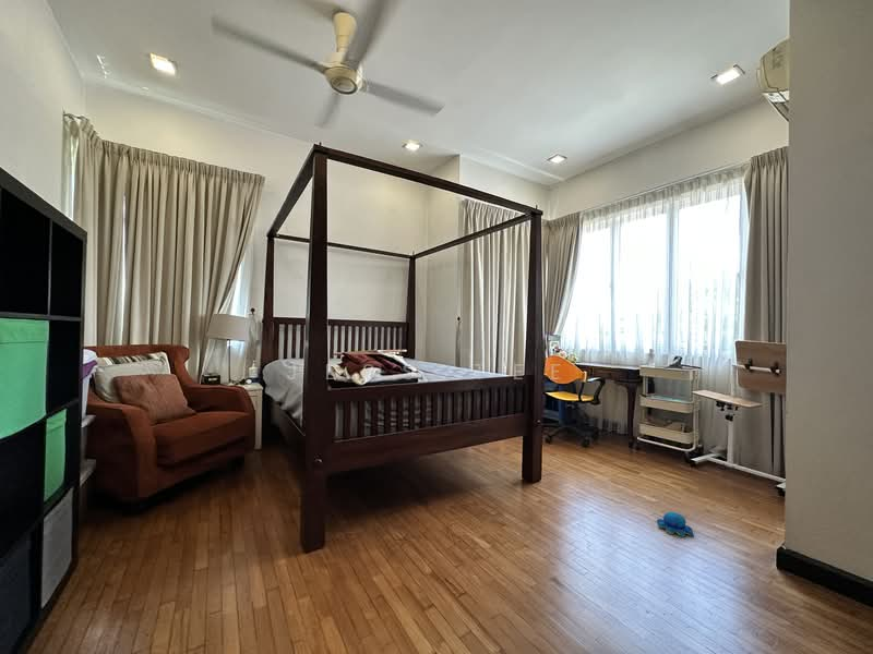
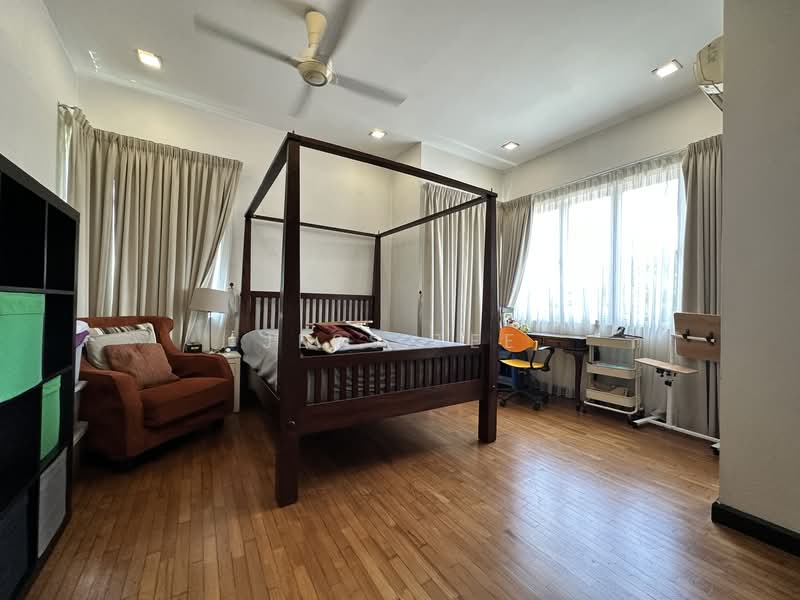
- plush toy [656,510,695,537]
